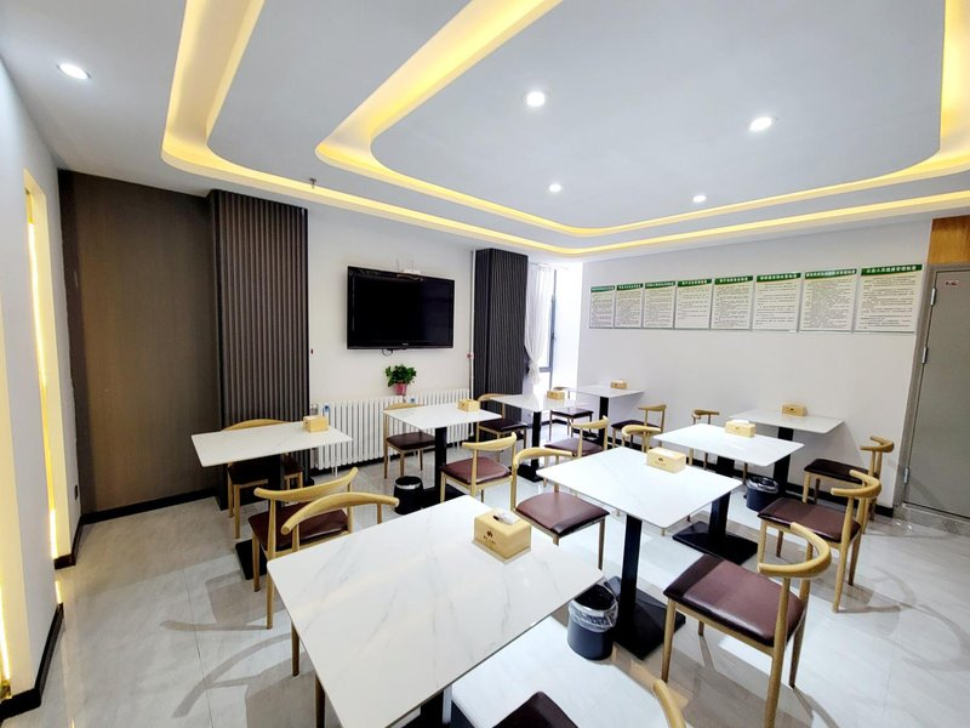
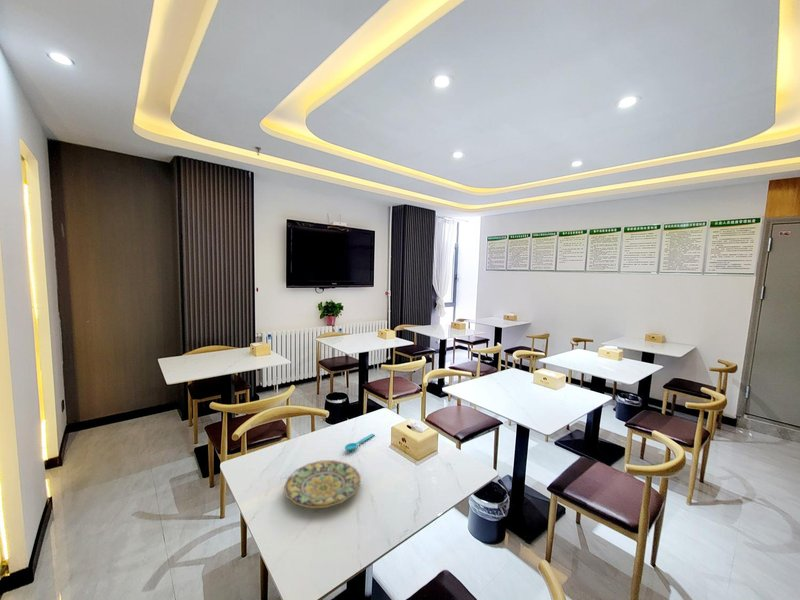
+ spoon [344,433,376,452]
+ plate [283,459,362,509]
